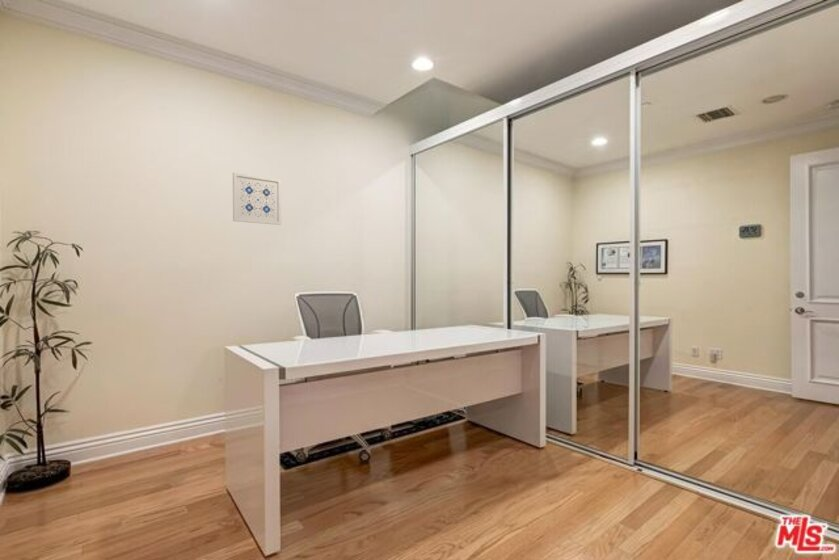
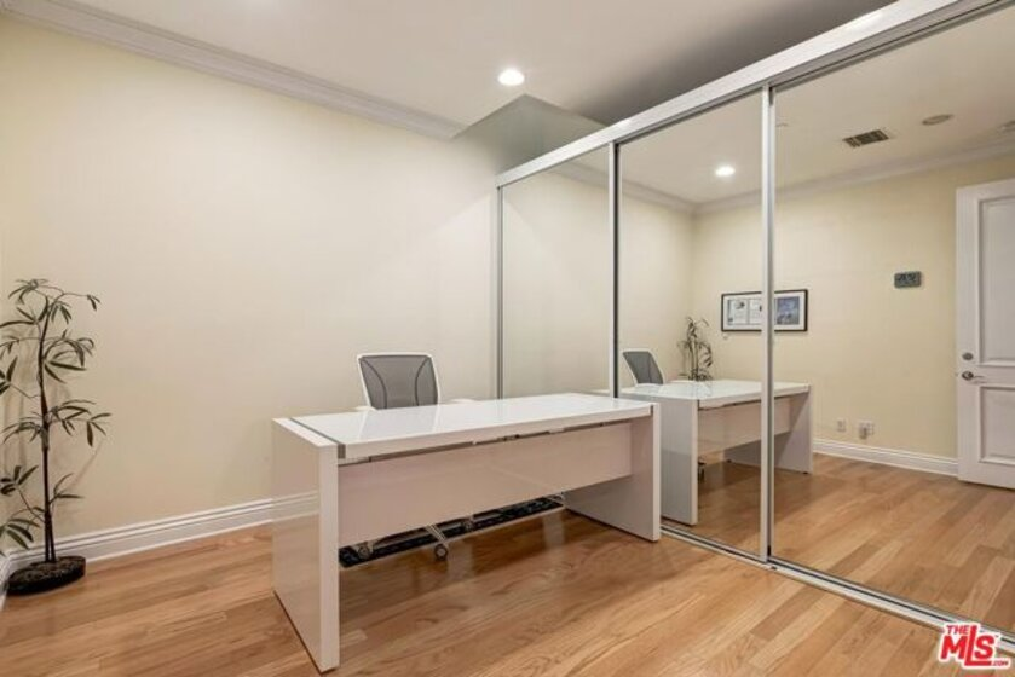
- wall art [232,172,282,226]
